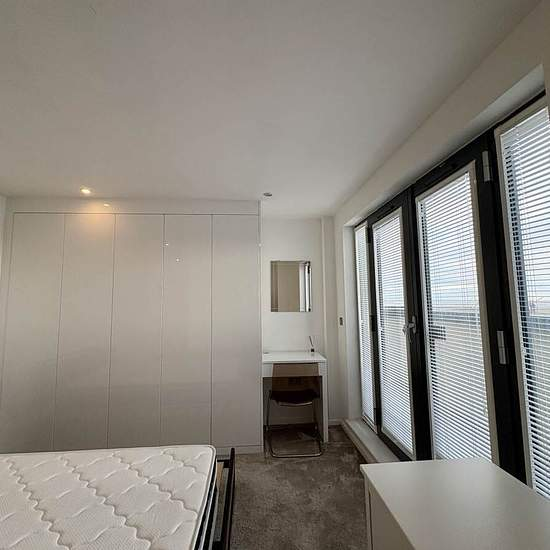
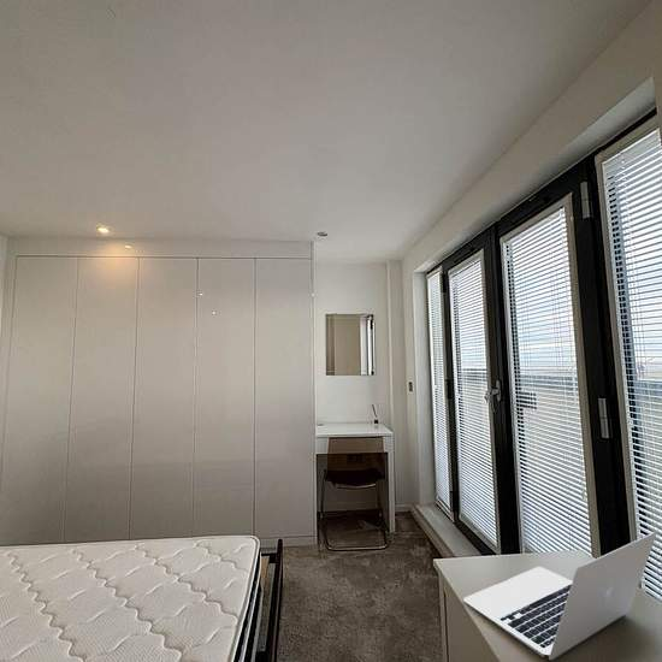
+ laptop [462,531,657,662]
